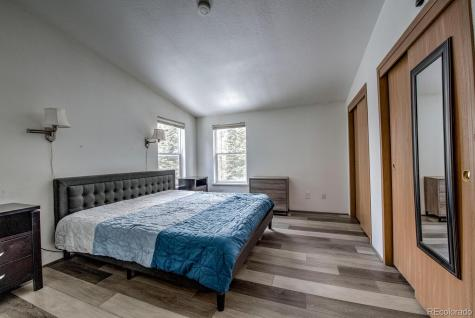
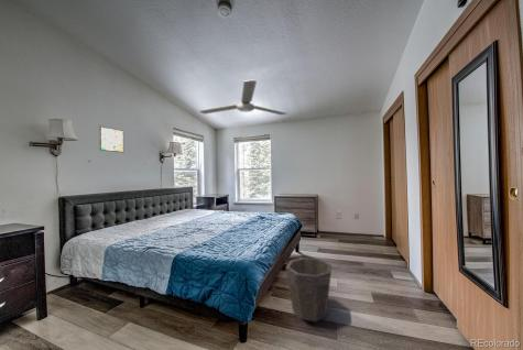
+ wall art [98,125,124,154]
+ ceiling fan [198,79,287,116]
+ waste bin [285,256,333,322]
